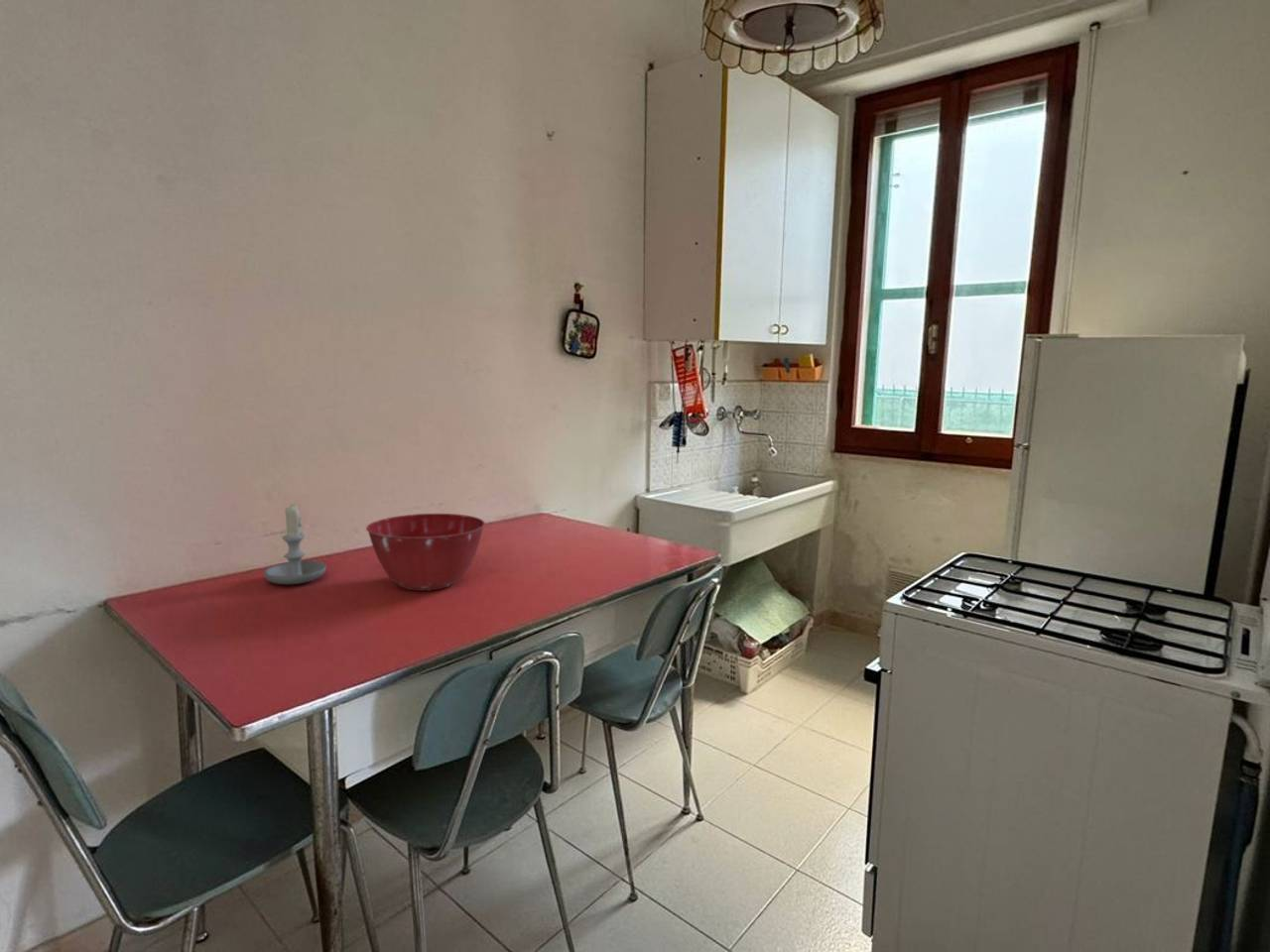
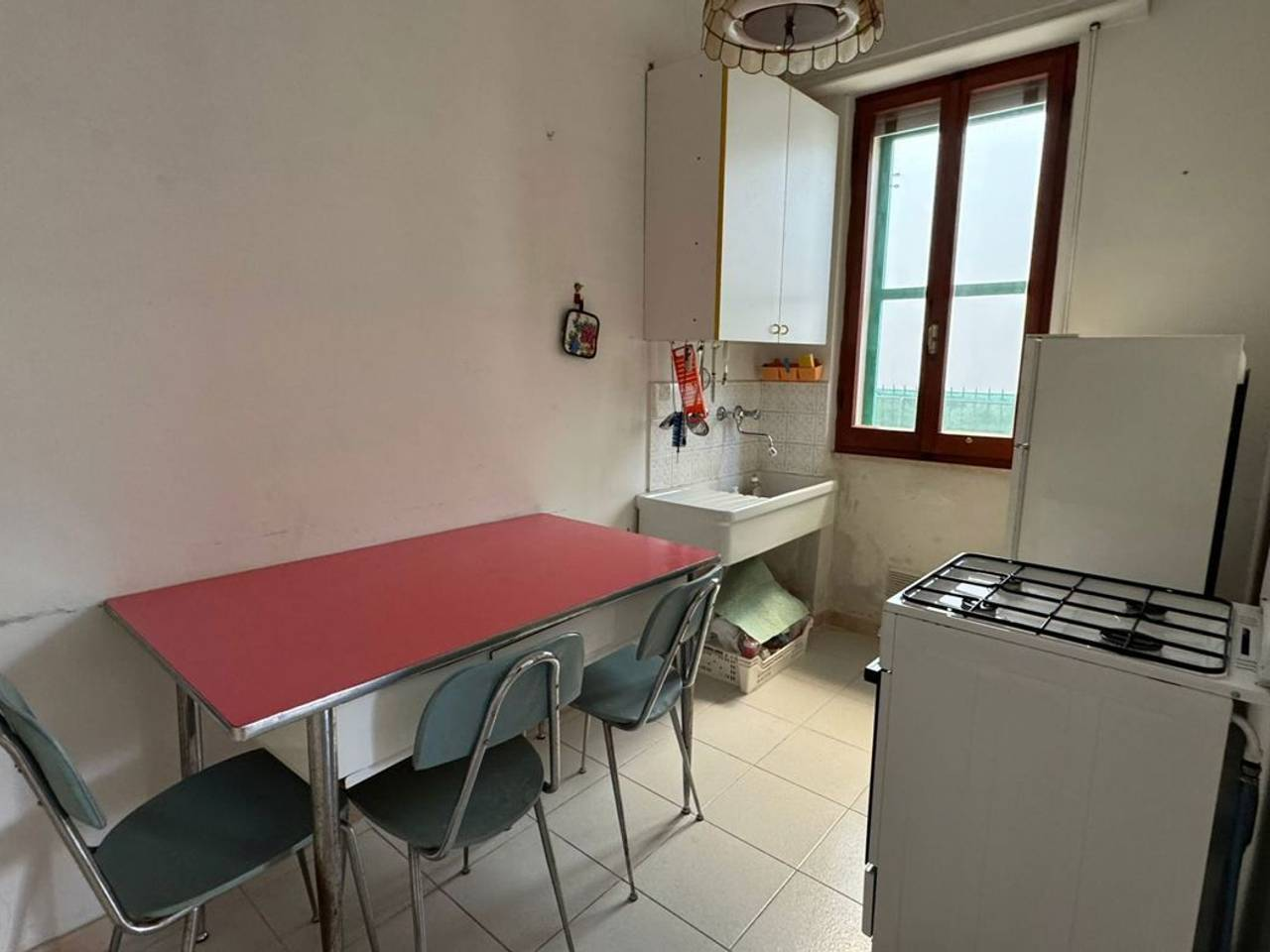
- mixing bowl [365,513,486,591]
- candle [263,502,326,585]
